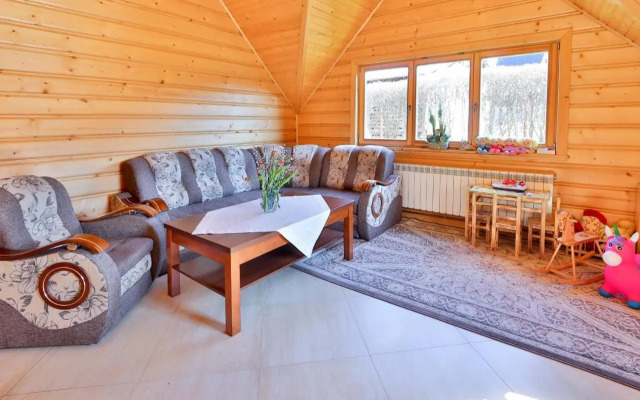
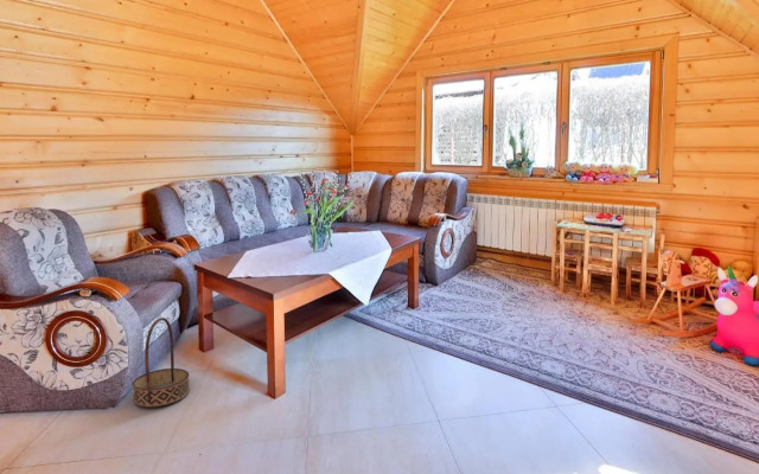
+ basket [132,316,191,409]
